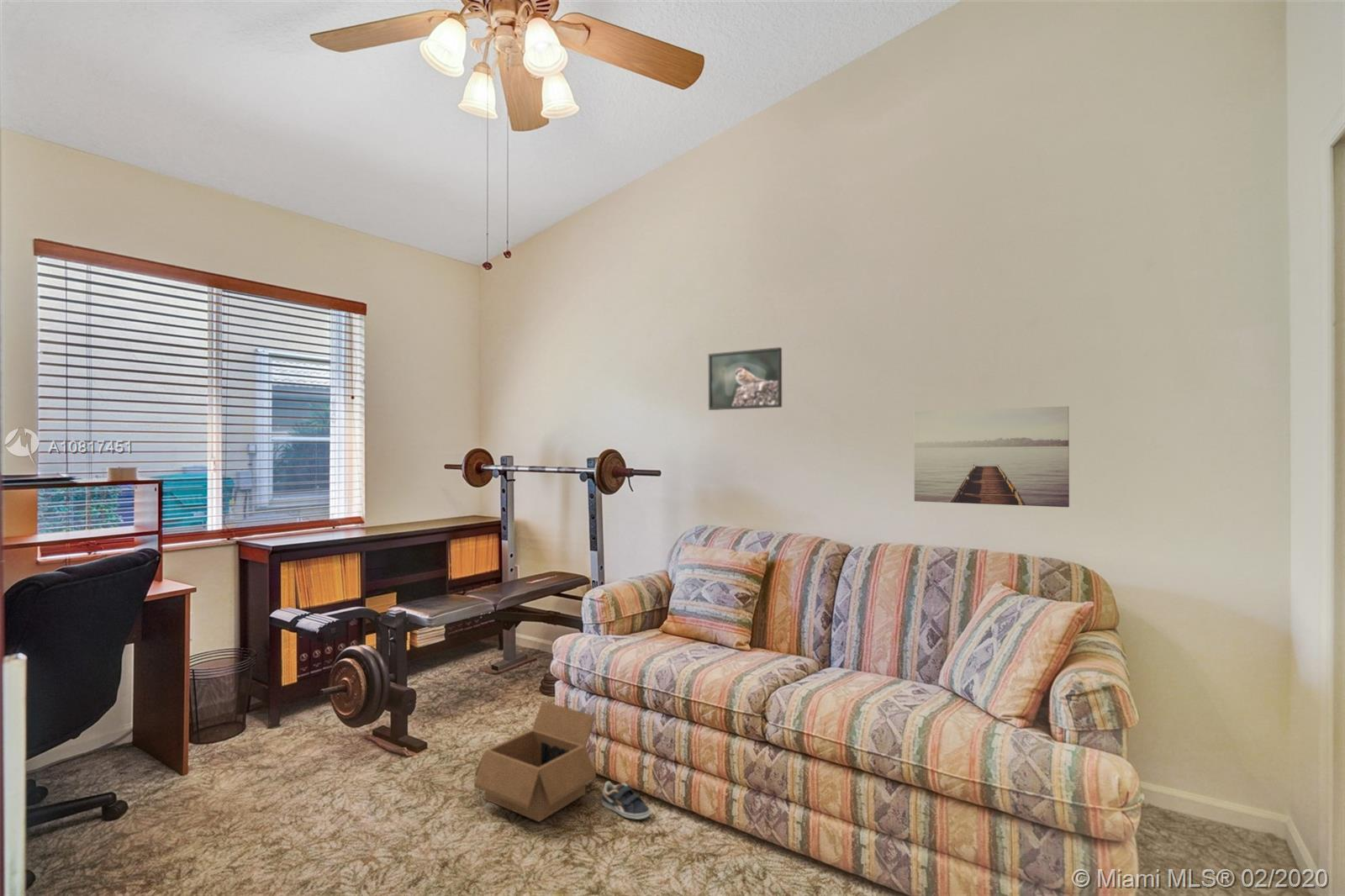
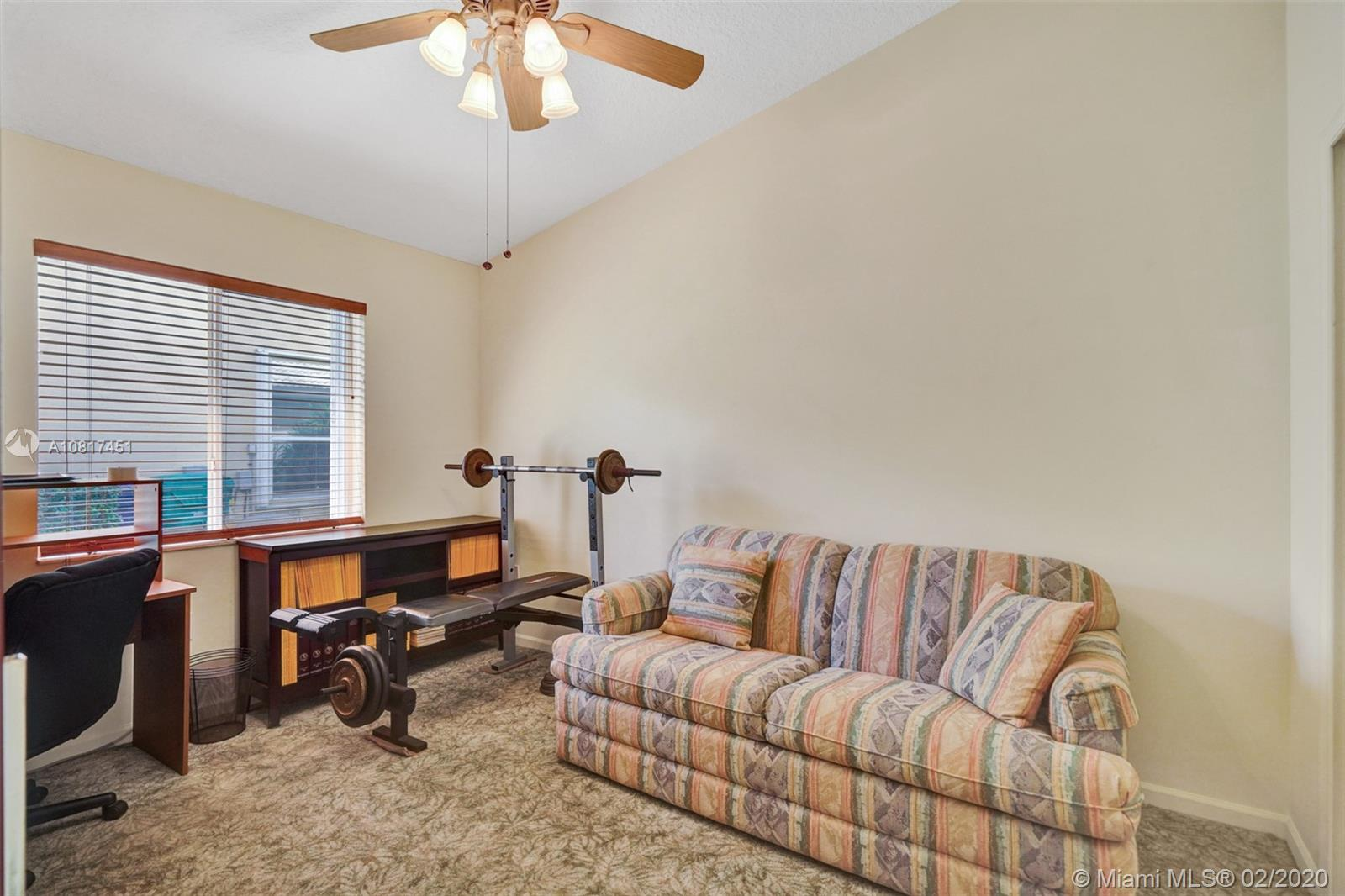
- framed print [708,346,783,411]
- box [473,700,597,823]
- wall art [913,405,1070,508]
- sneaker [601,781,651,820]
